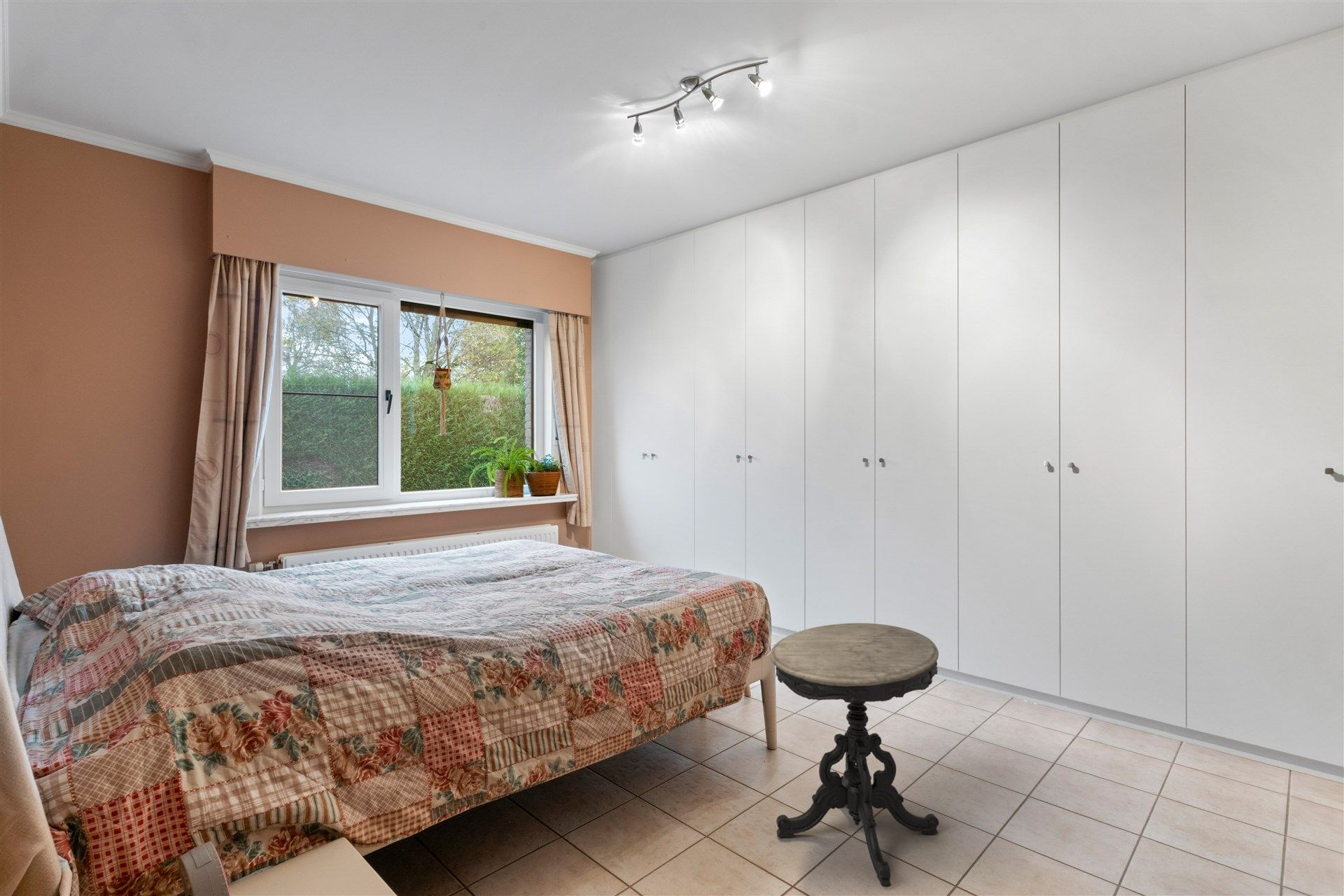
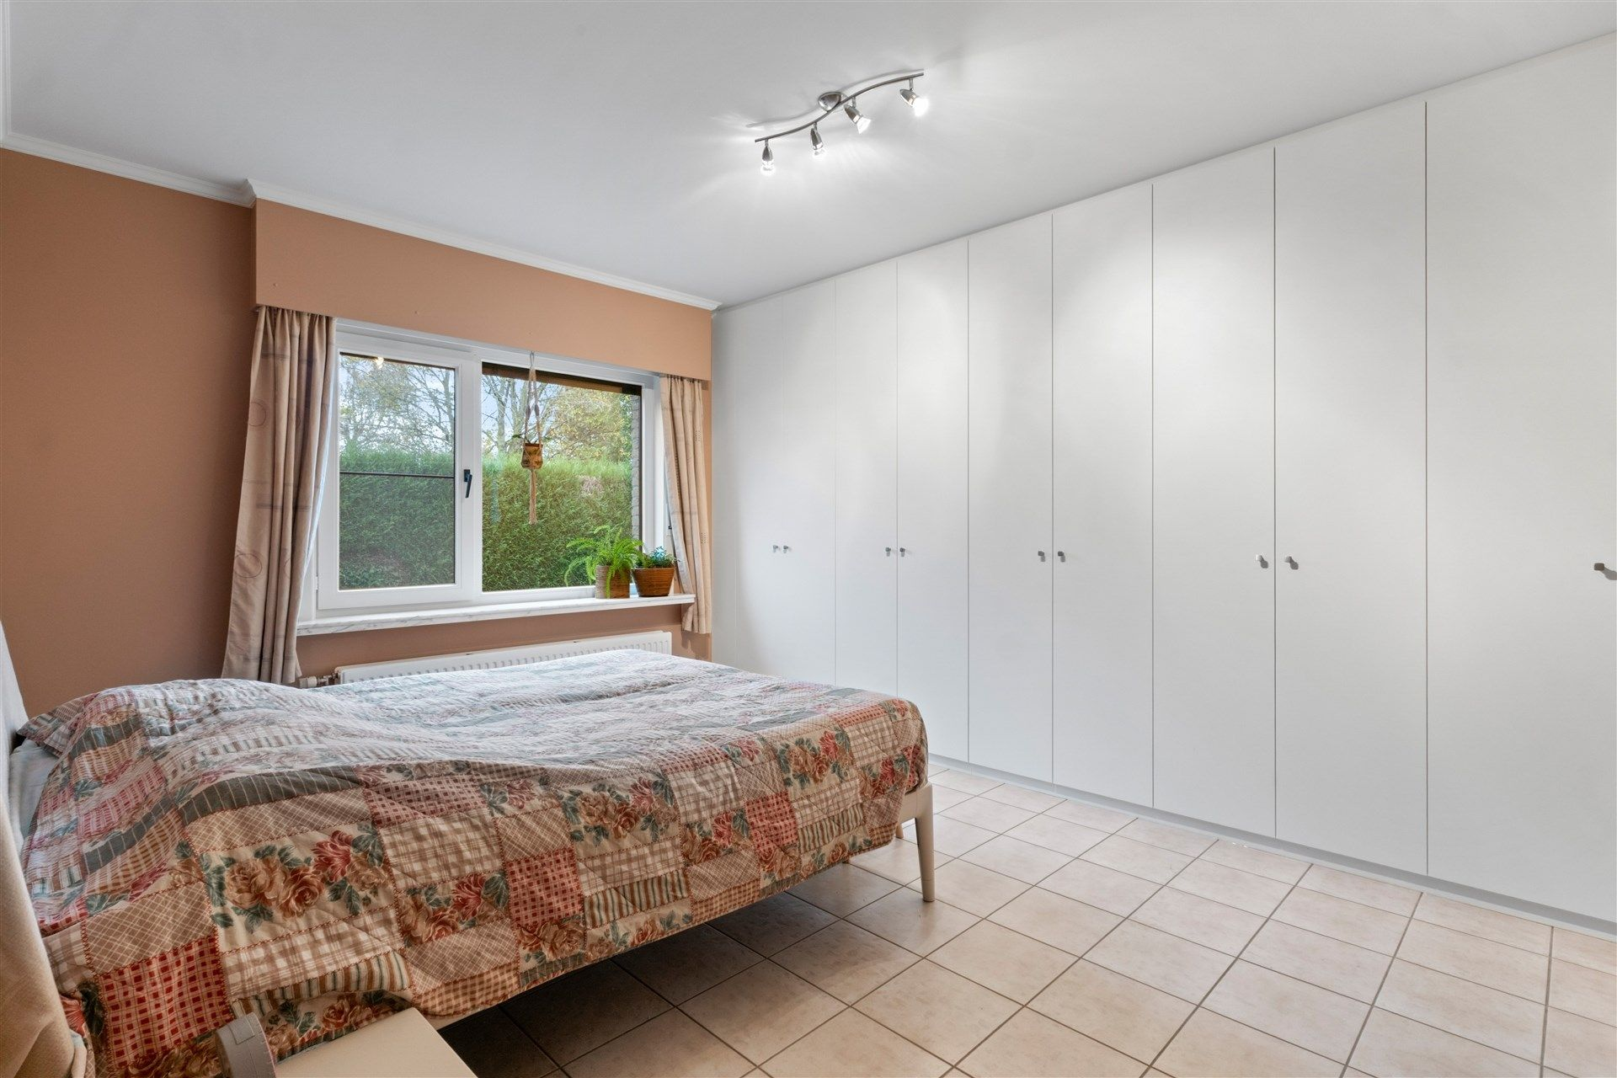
- side table [769,622,939,888]
